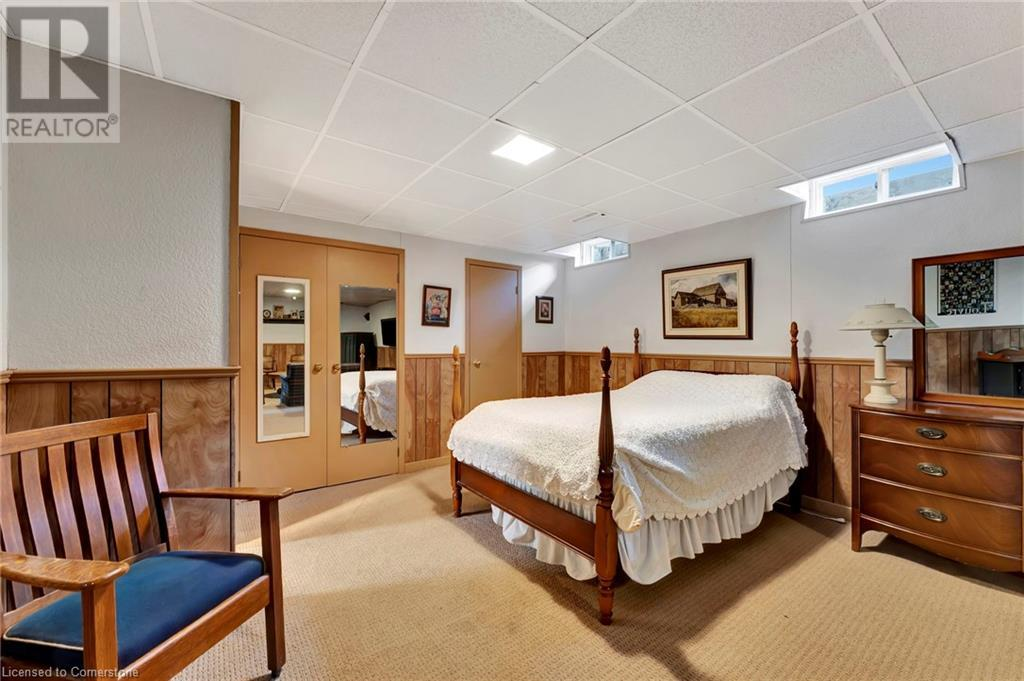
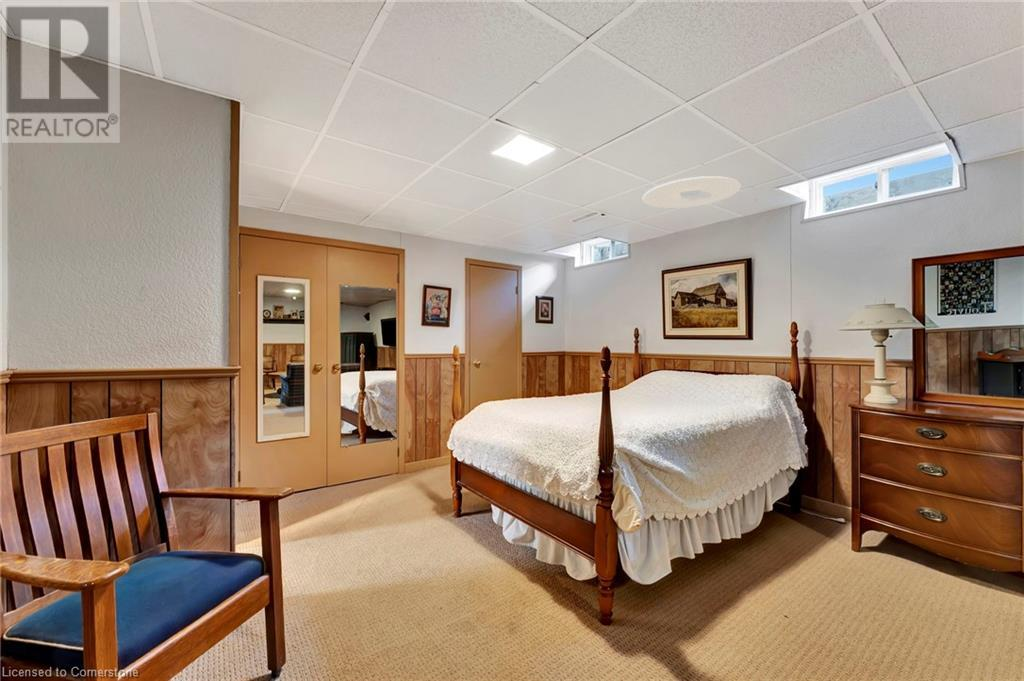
+ ceiling light [642,175,741,209]
